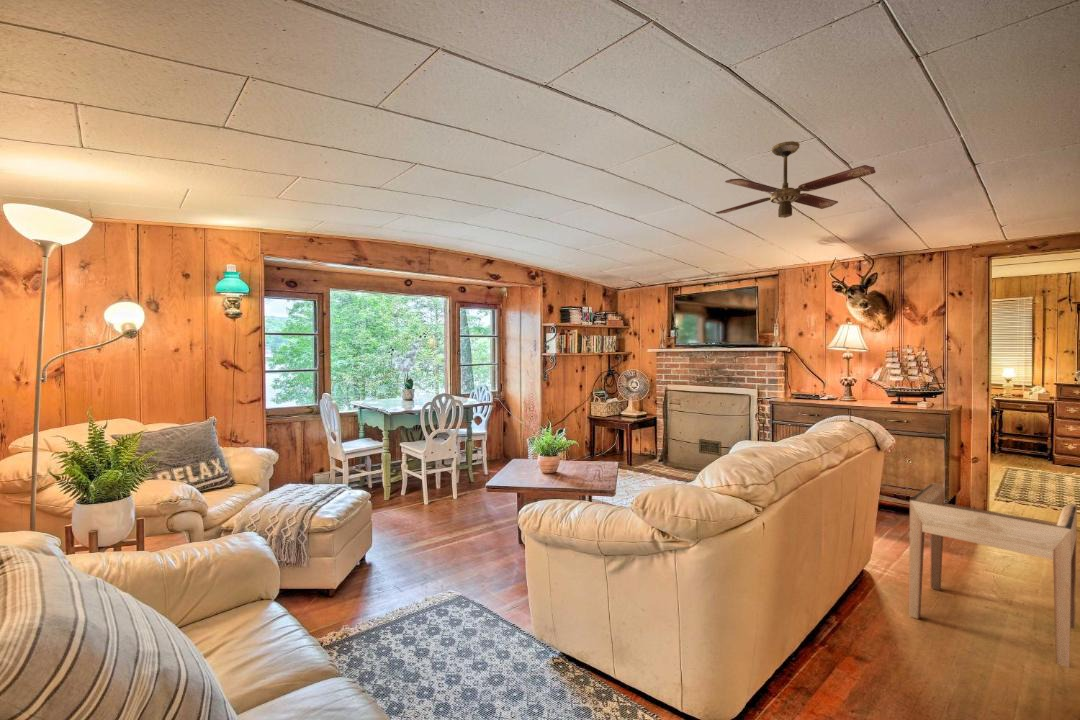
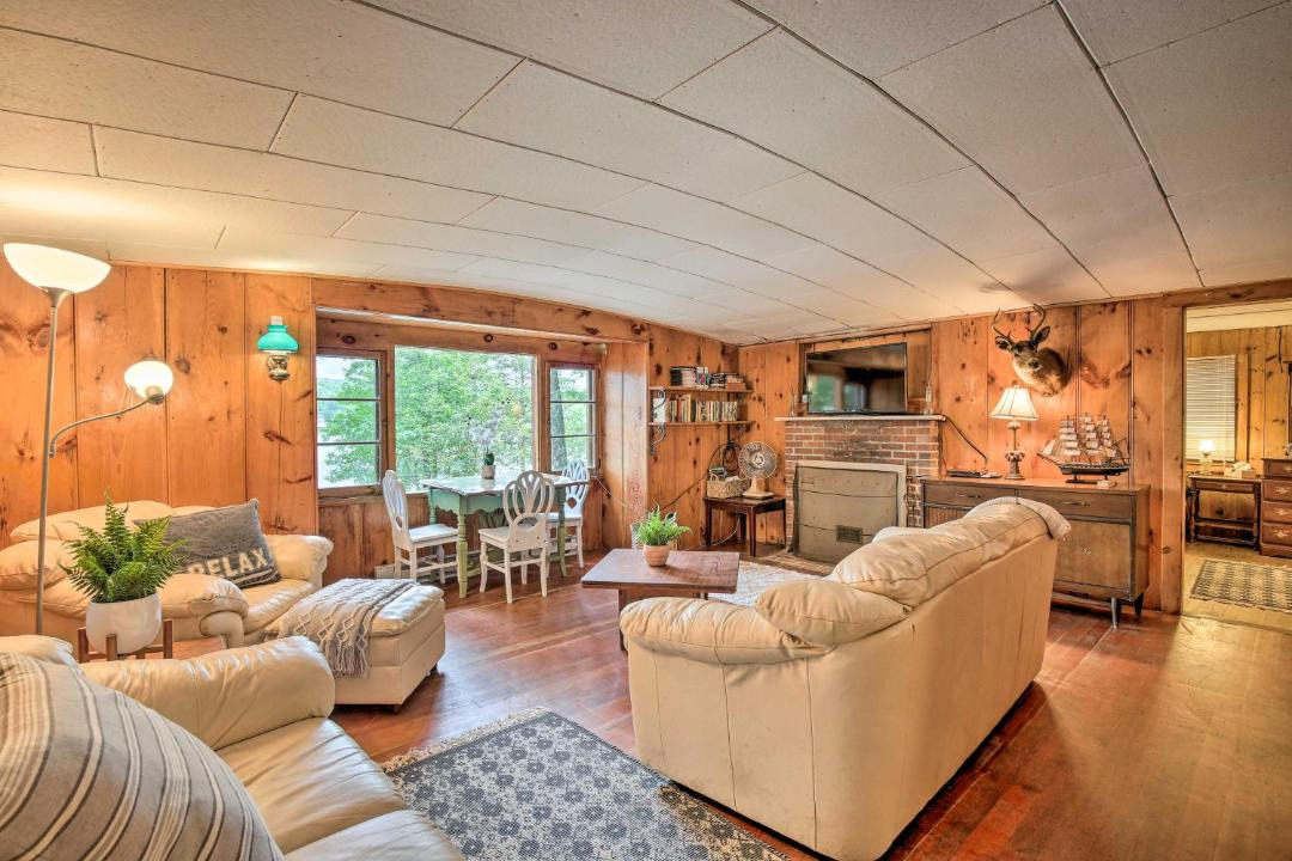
- ceiling fan [715,140,877,219]
- side table [908,482,1078,669]
